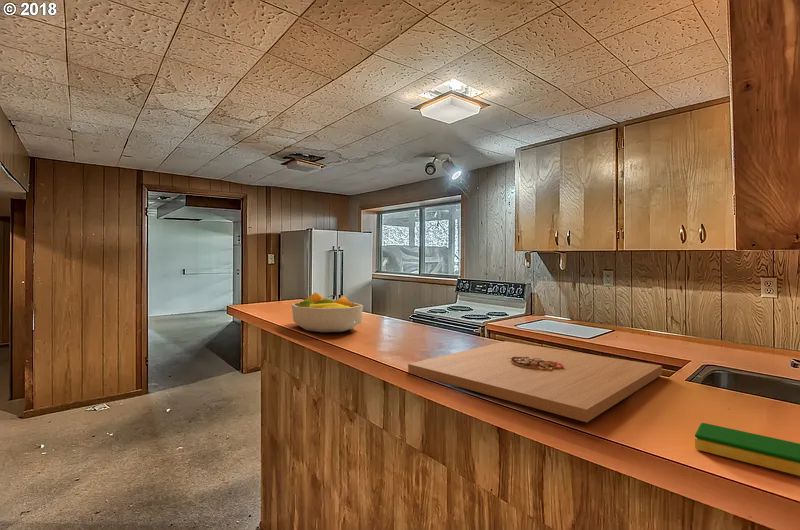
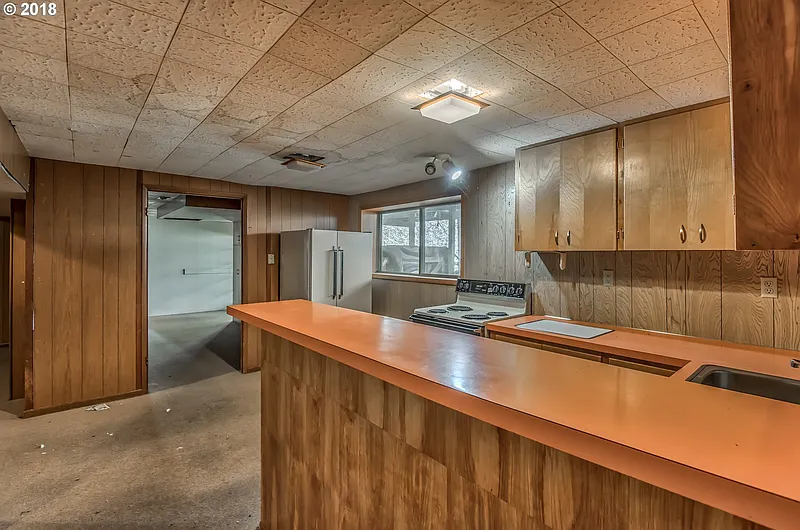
- platter [407,340,663,423]
- dish sponge [694,422,800,477]
- fruit bowl [290,292,364,333]
